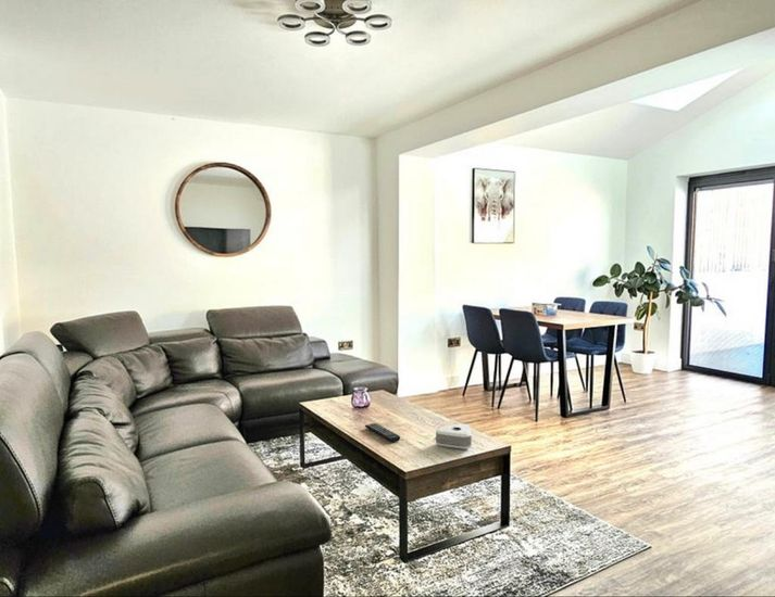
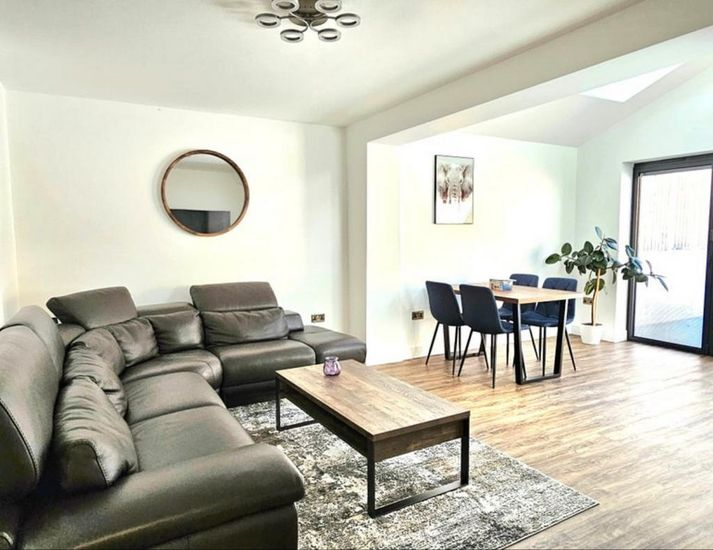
- remote control [364,422,401,443]
- speaker [435,422,473,450]
